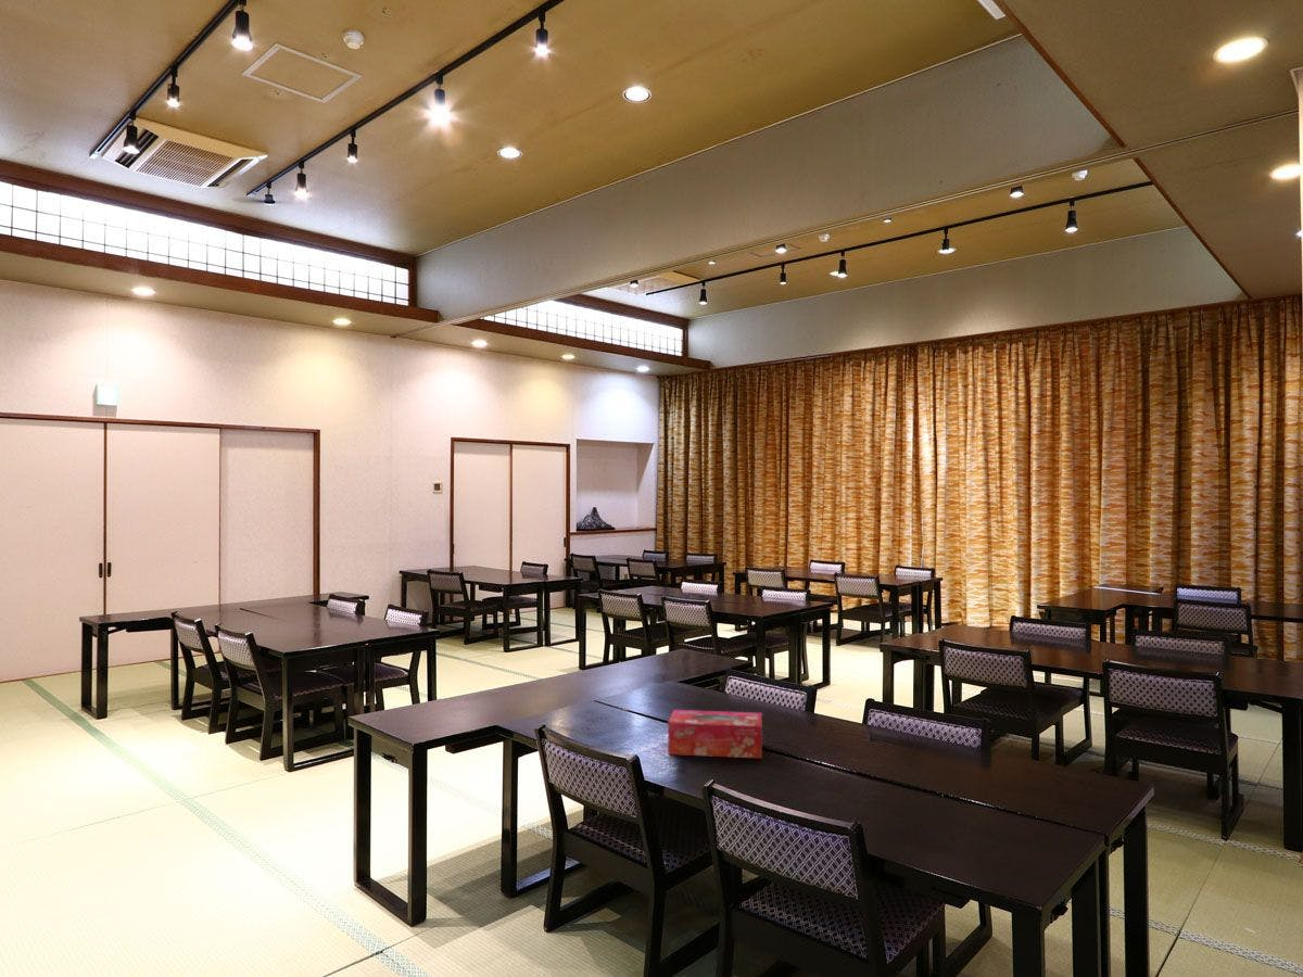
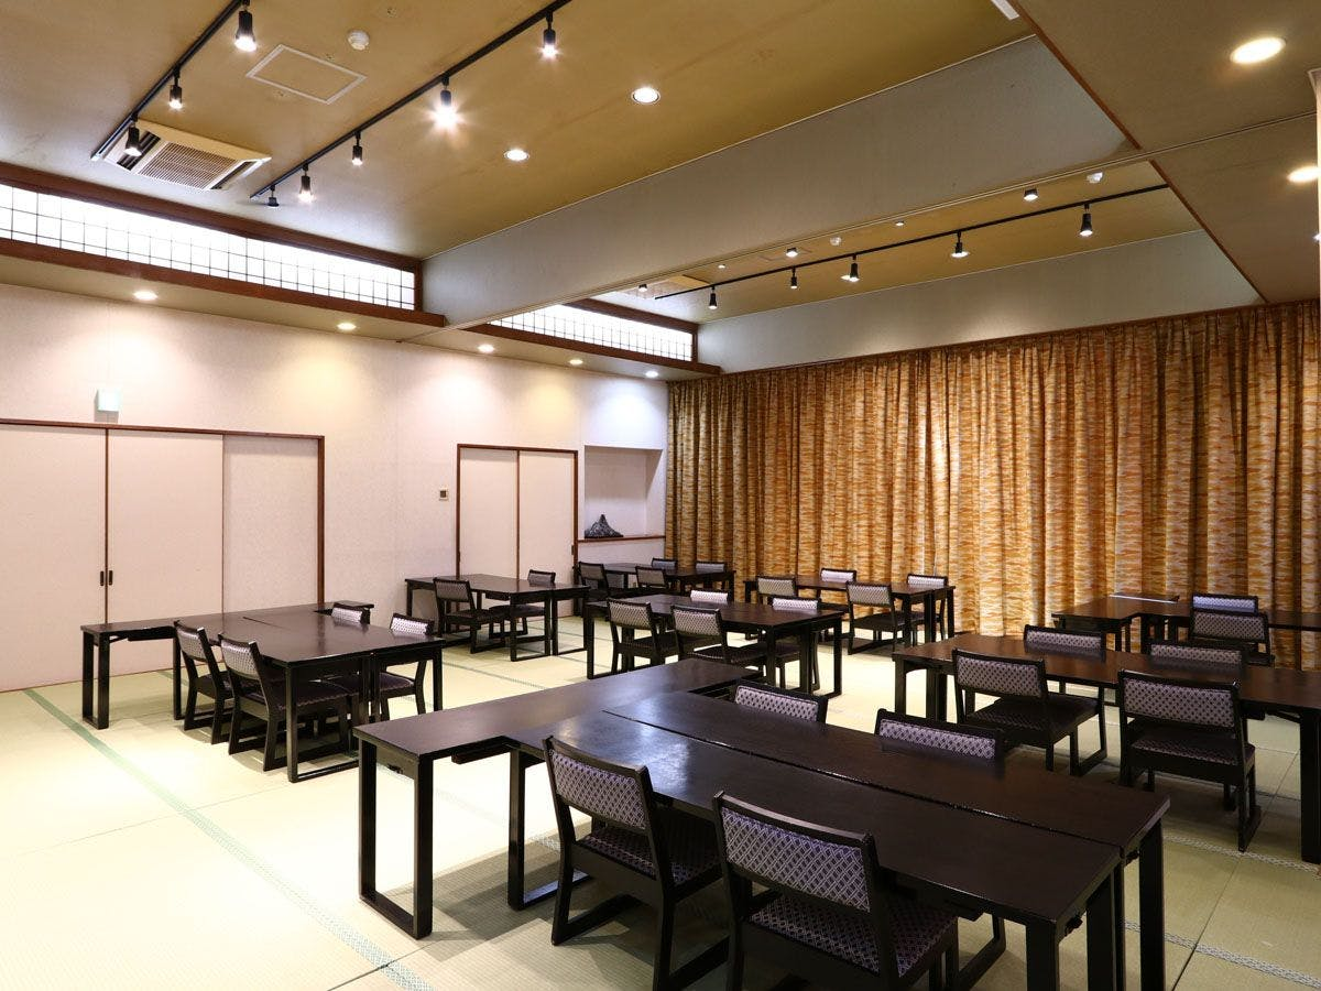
- tissue box [667,709,763,760]
